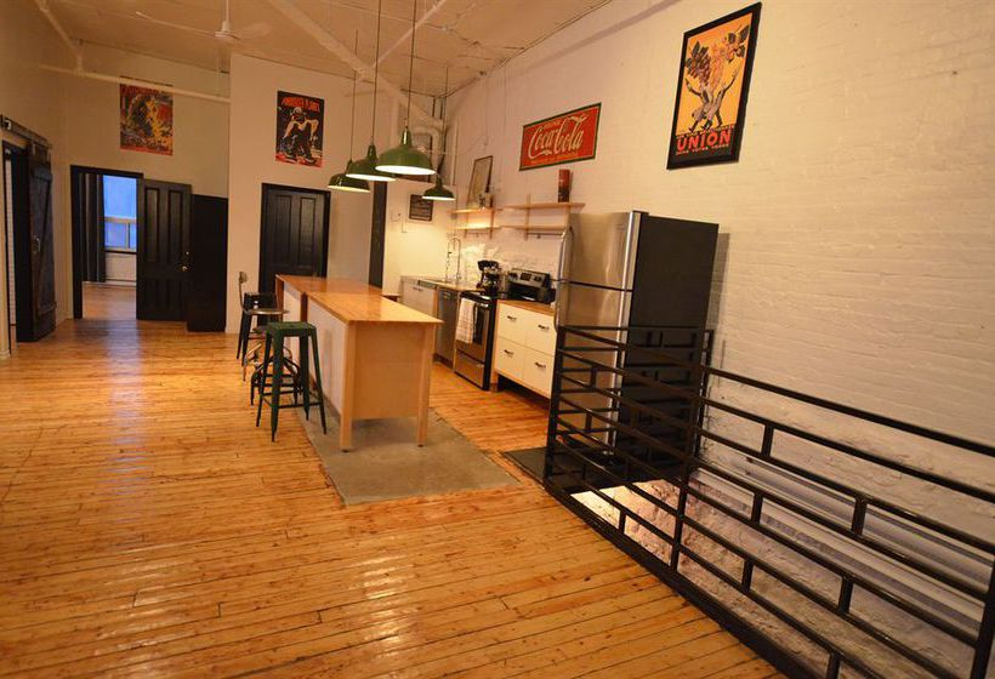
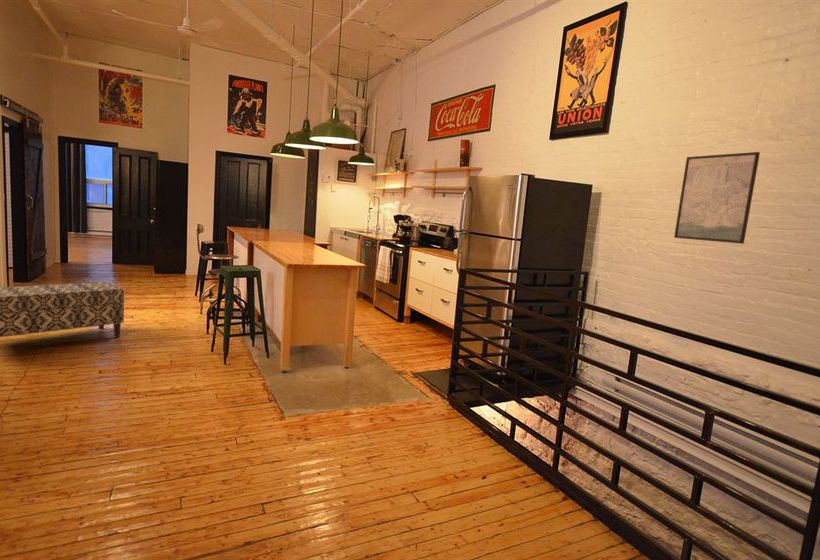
+ bench [0,281,125,339]
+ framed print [673,151,761,245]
